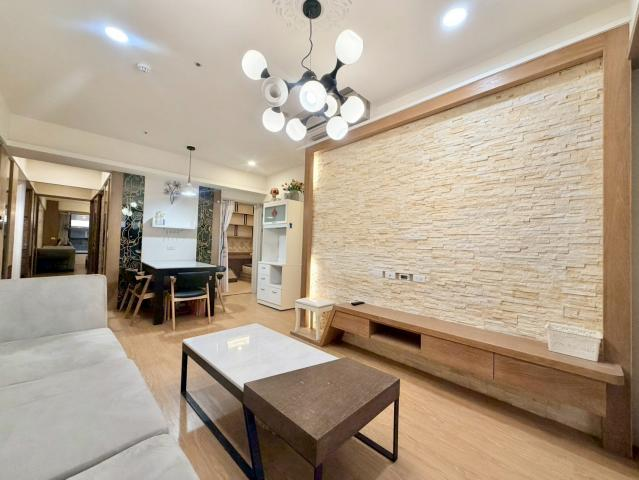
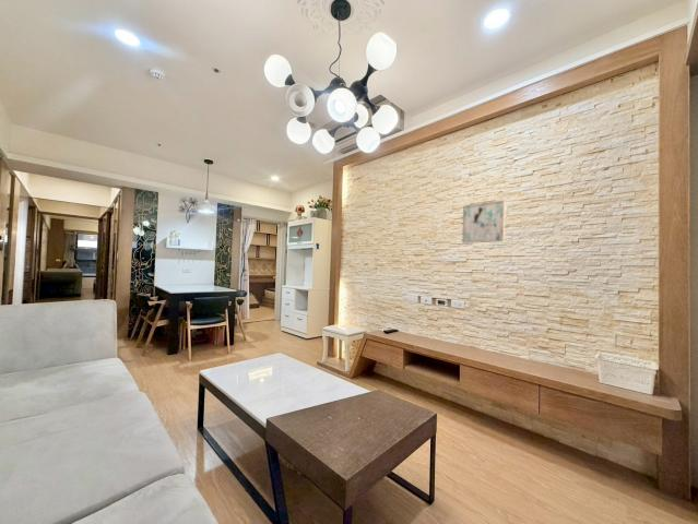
+ wall art [462,200,506,245]
